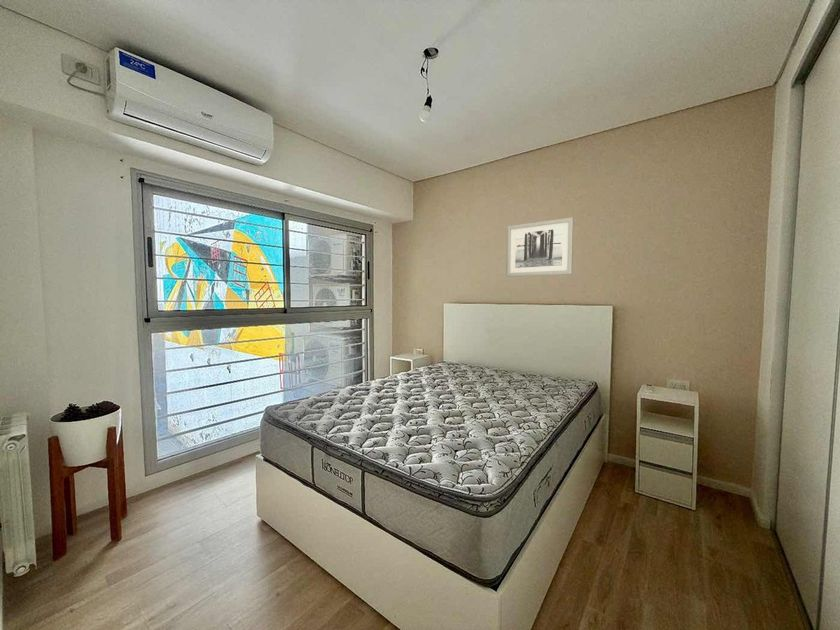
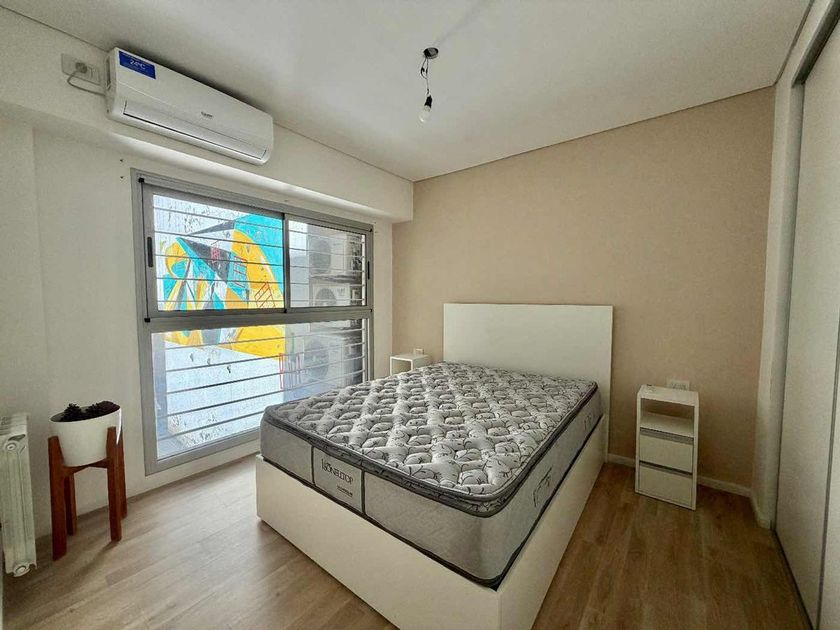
- wall art [505,216,574,278]
